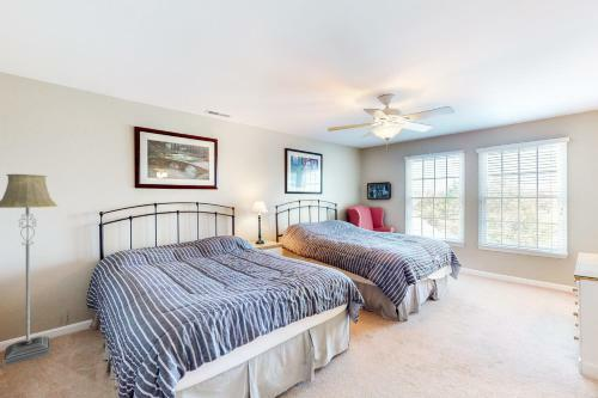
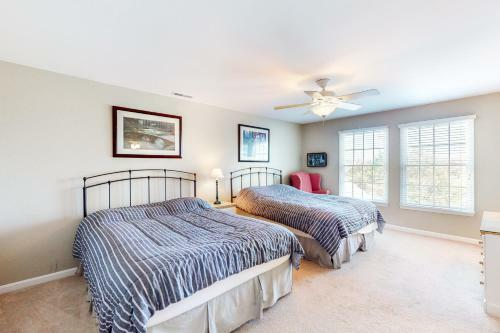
- floor lamp [0,173,59,368]
